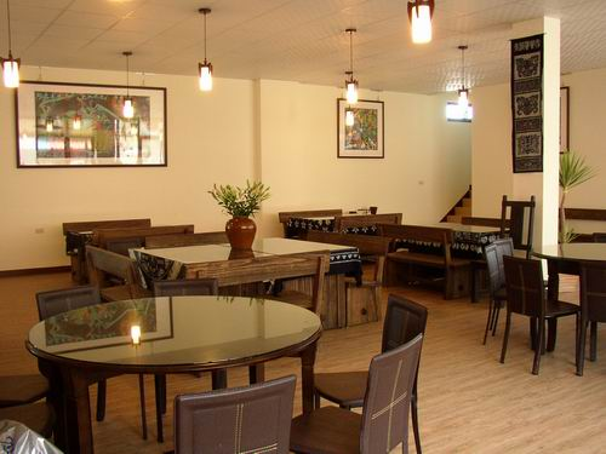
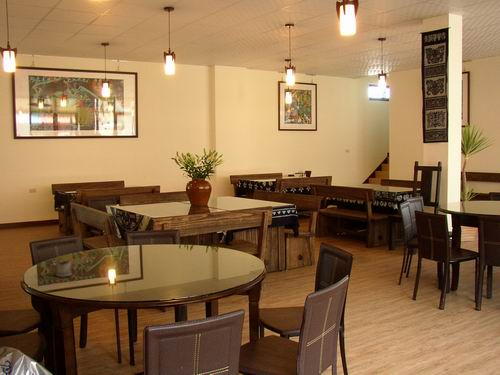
+ tea glass holder [49,258,73,278]
